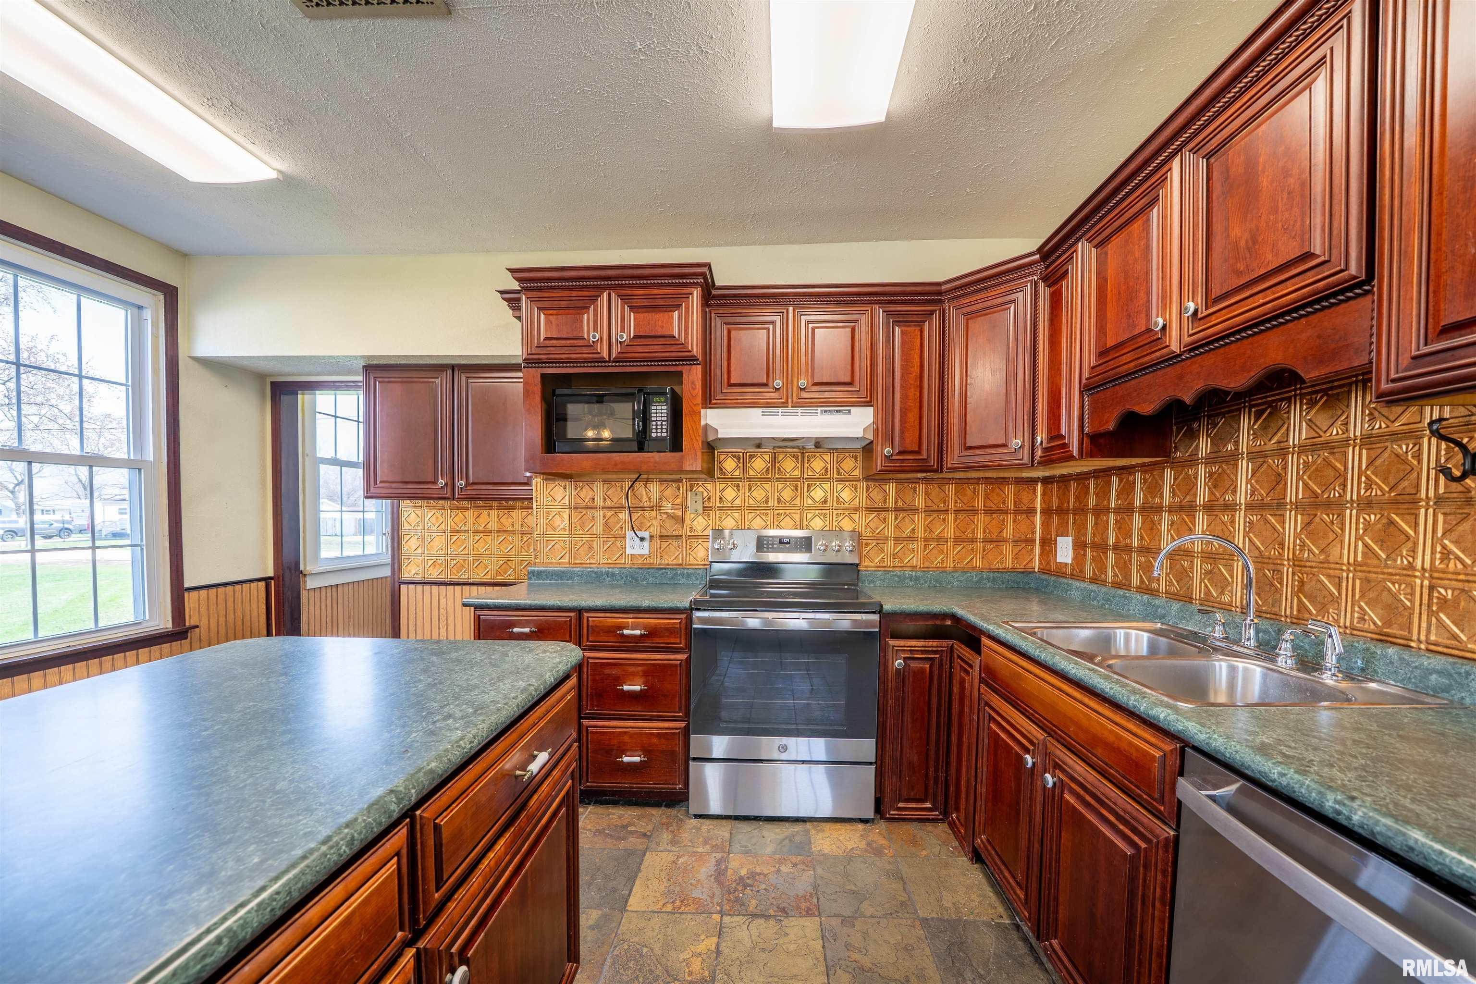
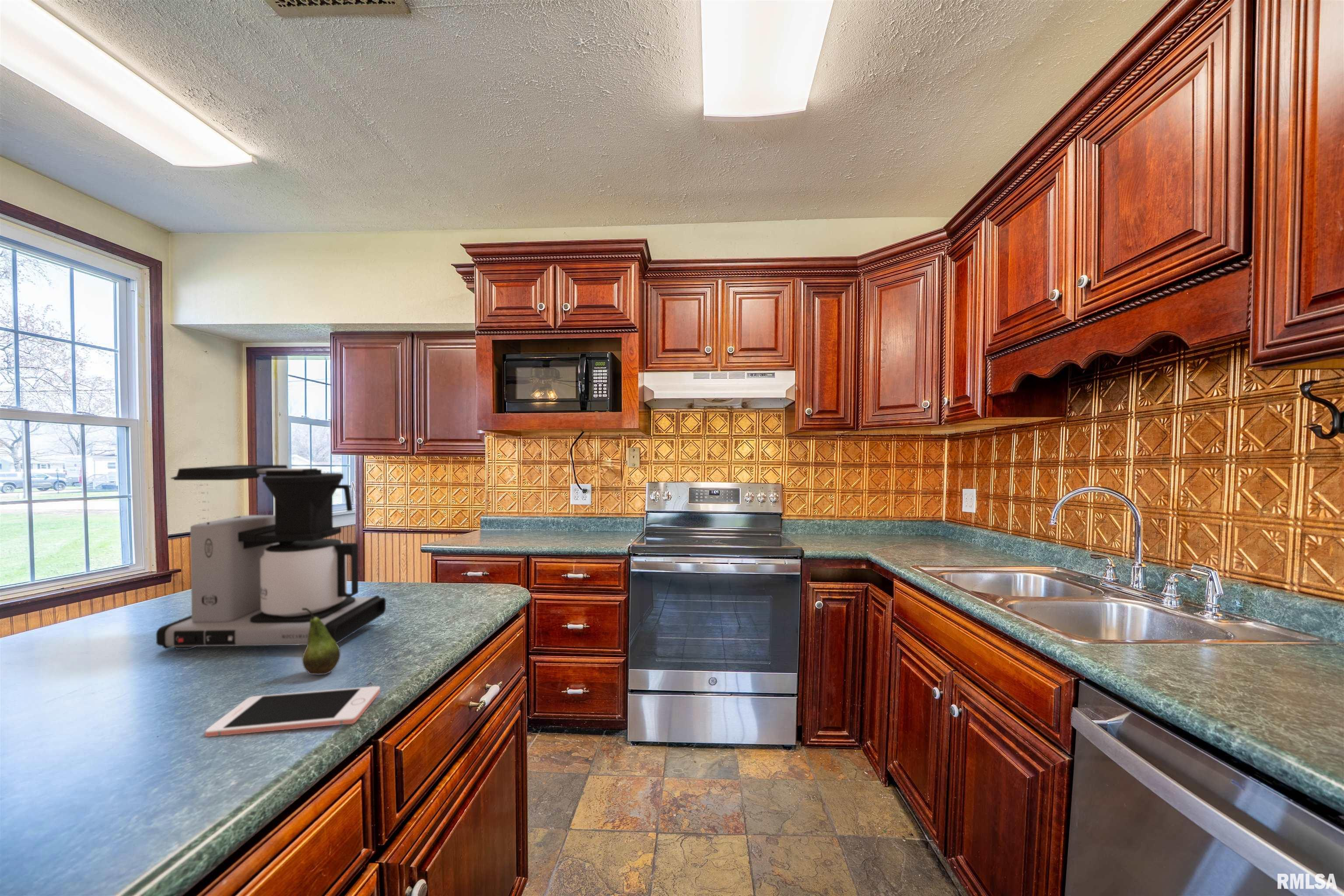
+ coffee maker [156,465,386,650]
+ cell phone [205,686,381,737]
+ fruit [302,608,341,676]
